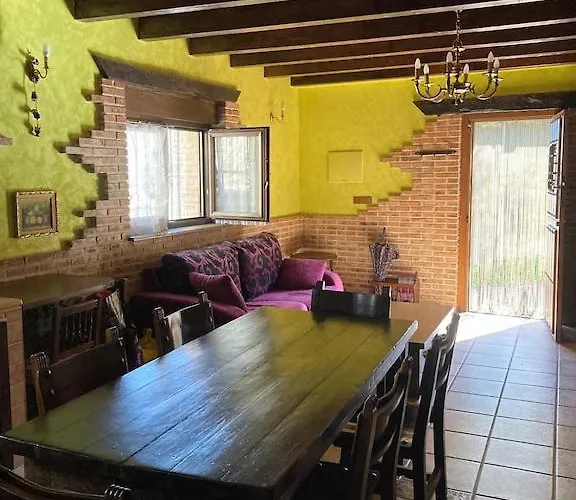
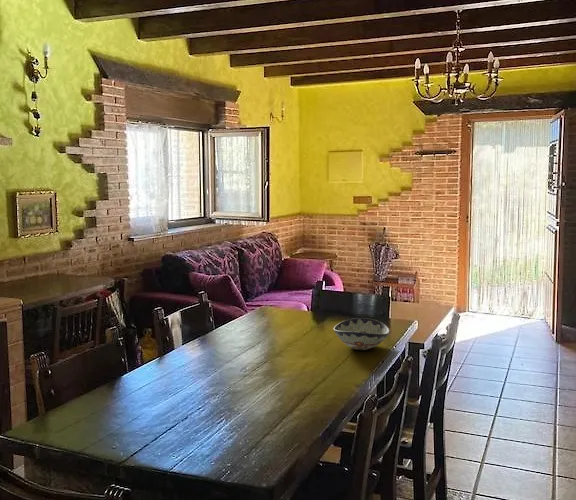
+ decorative bowl [333,317,391,351]
